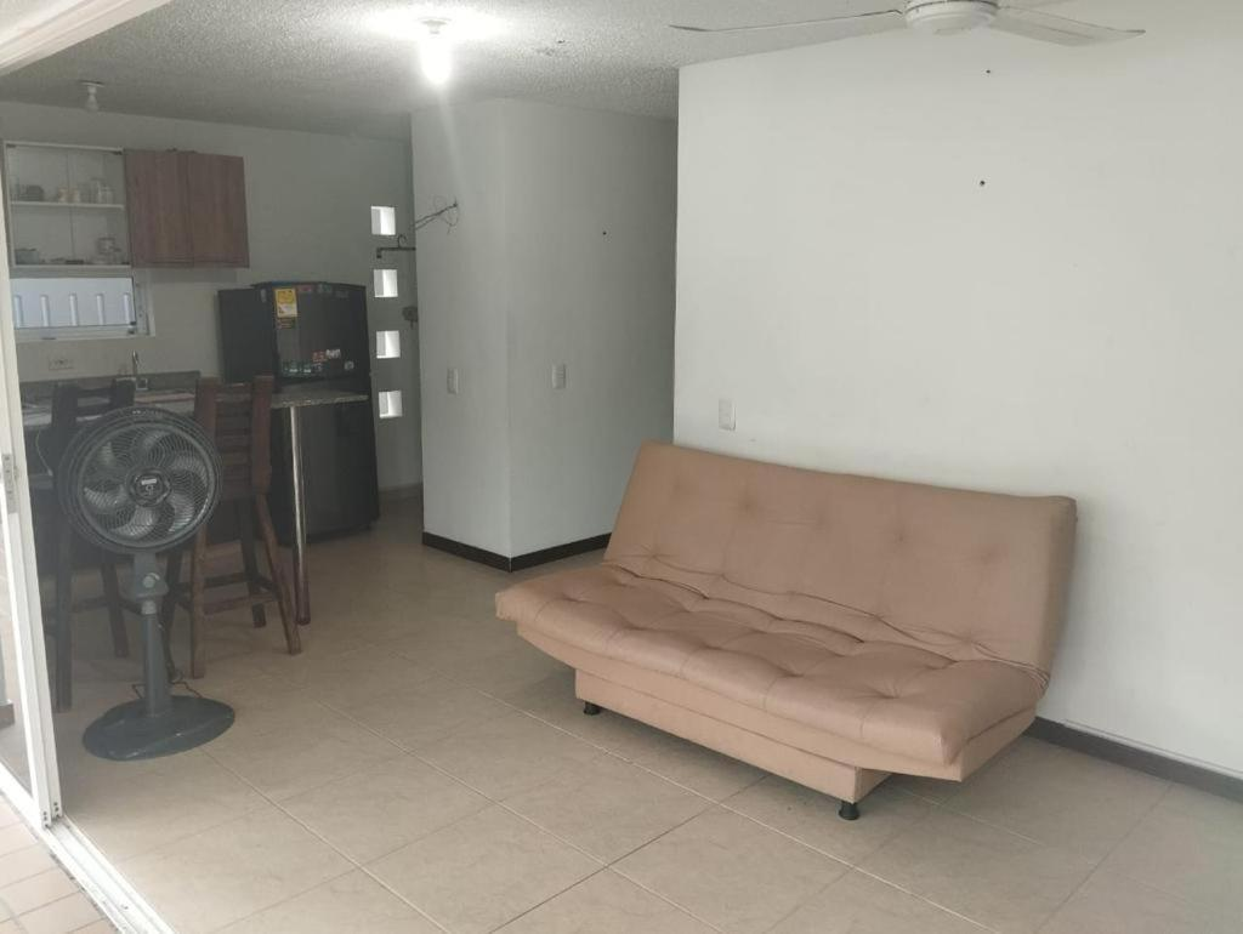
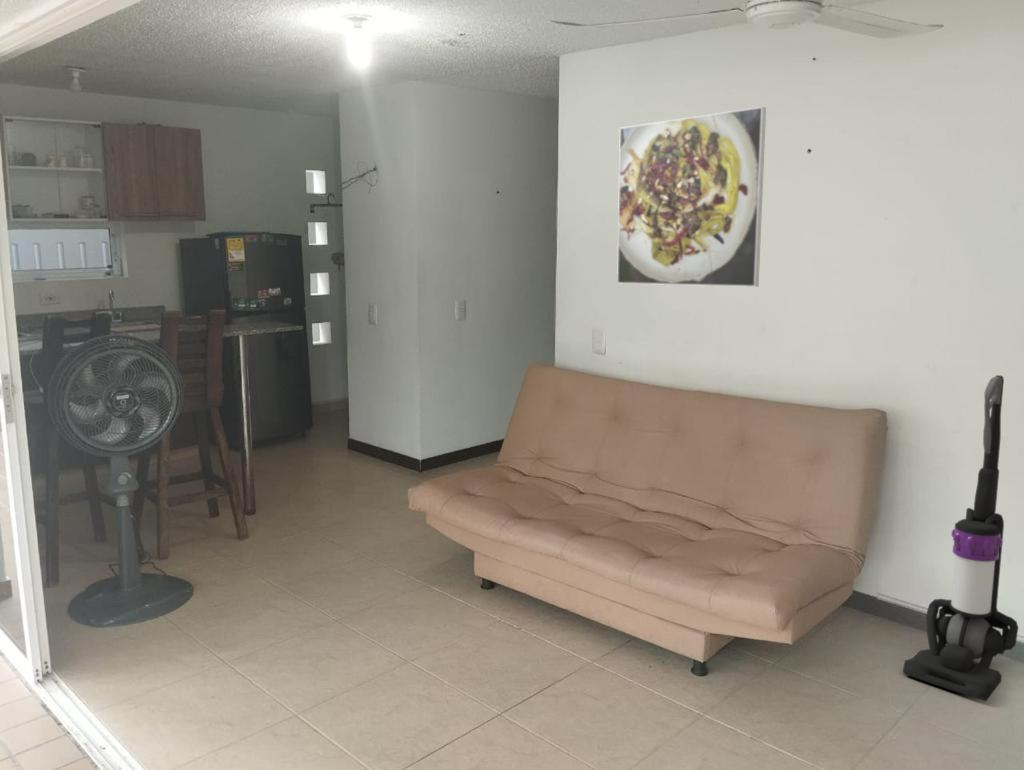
+ vacuum cleaner [902,374,1019,702]
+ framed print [616,106,767,288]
